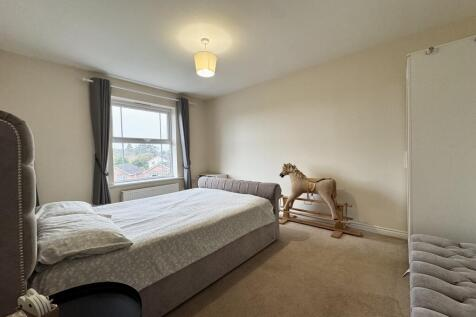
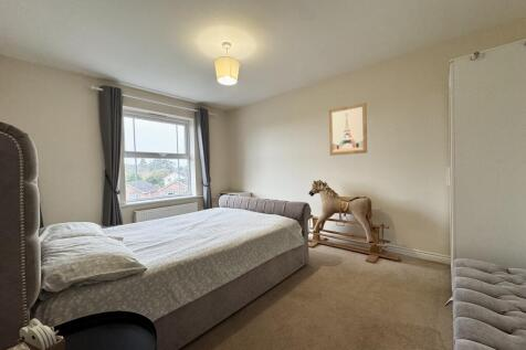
+ wall art [328,102,368,157]
